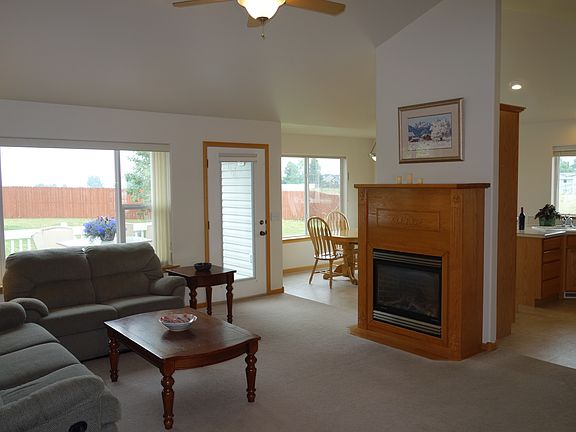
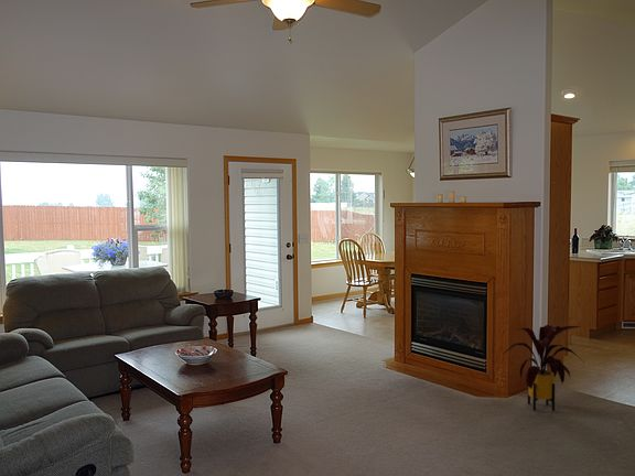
+ house plant [502,324,584,412]
